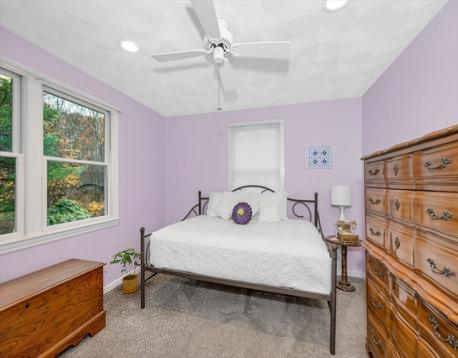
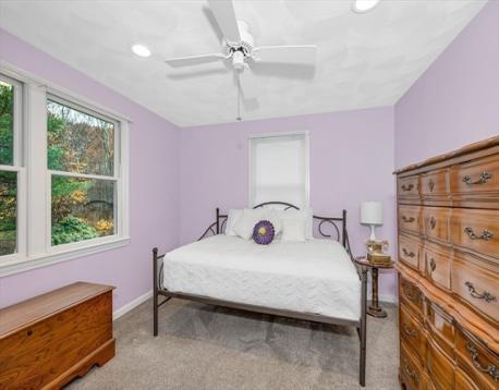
- house plant [109,247,142,294]
- wall art [306,144,334,170]
